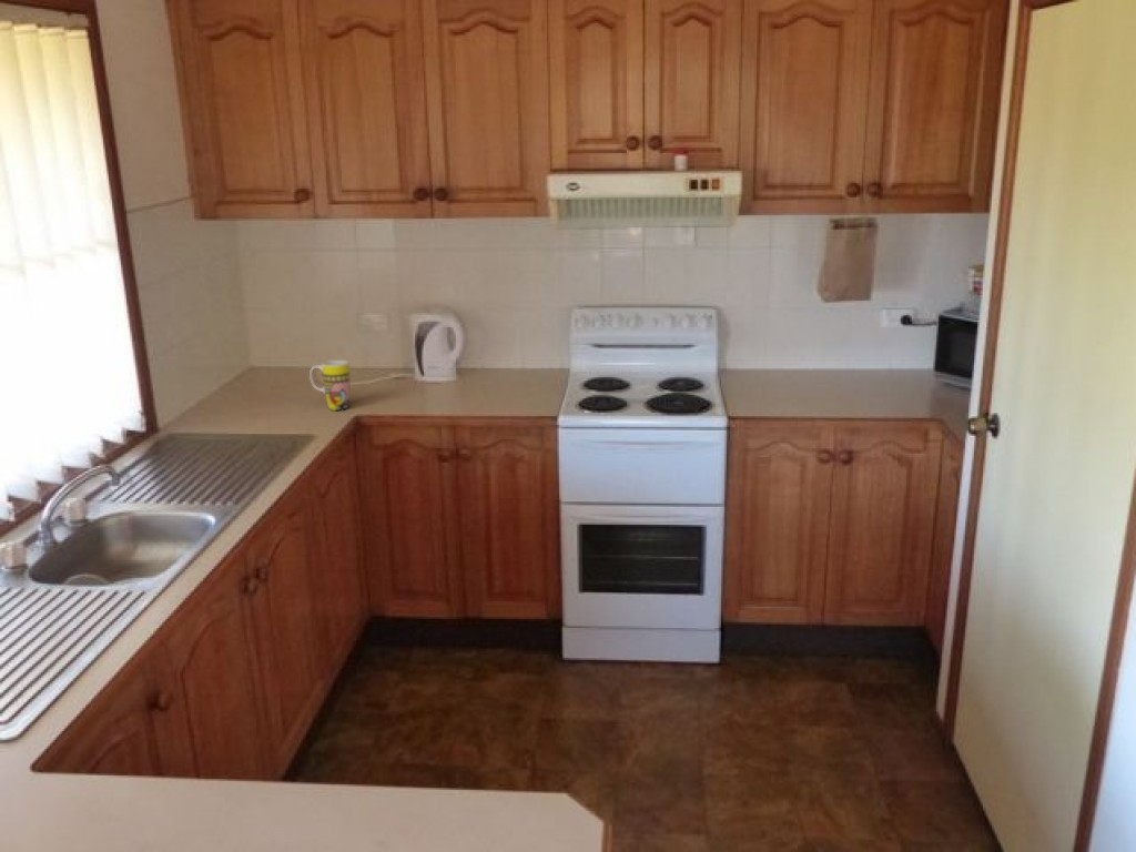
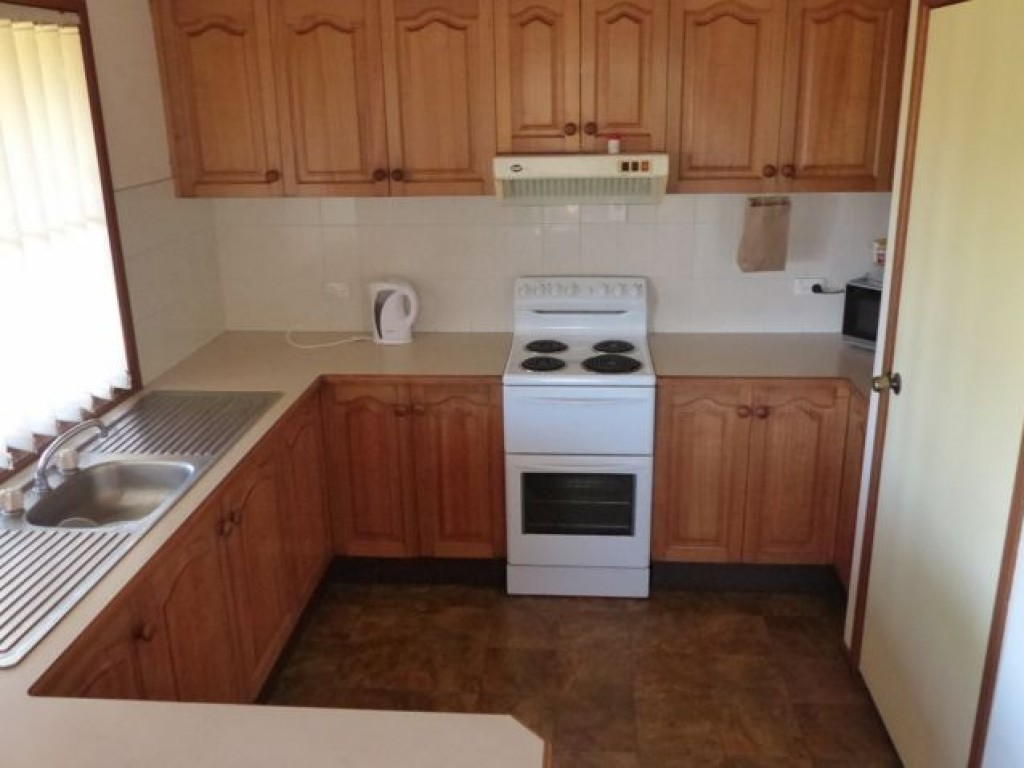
- mug [308,359,351,412]
